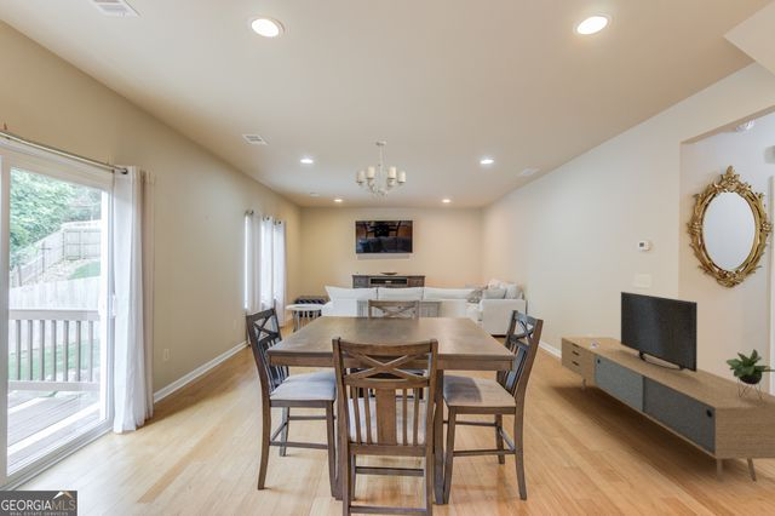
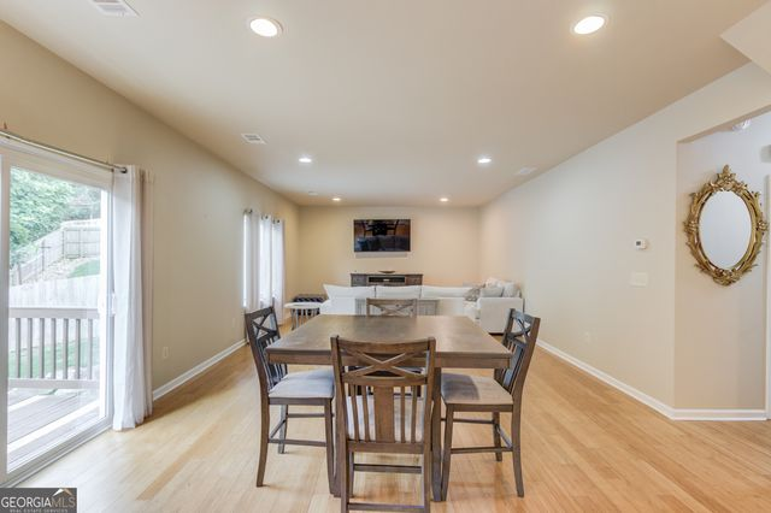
- chandelier [355,141,406,200]
- media console [561,291,775,483]
